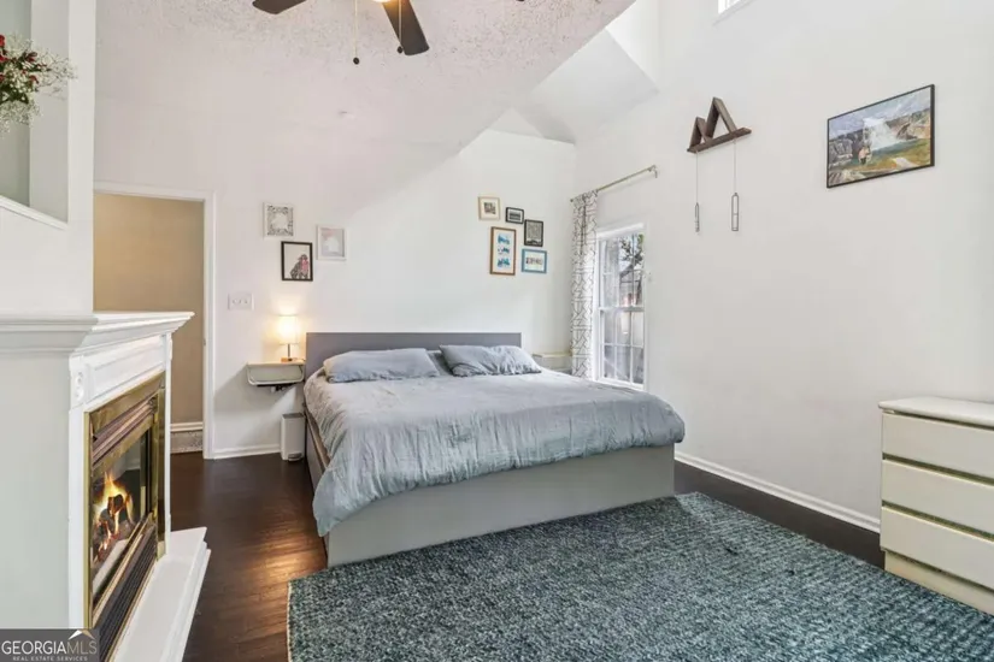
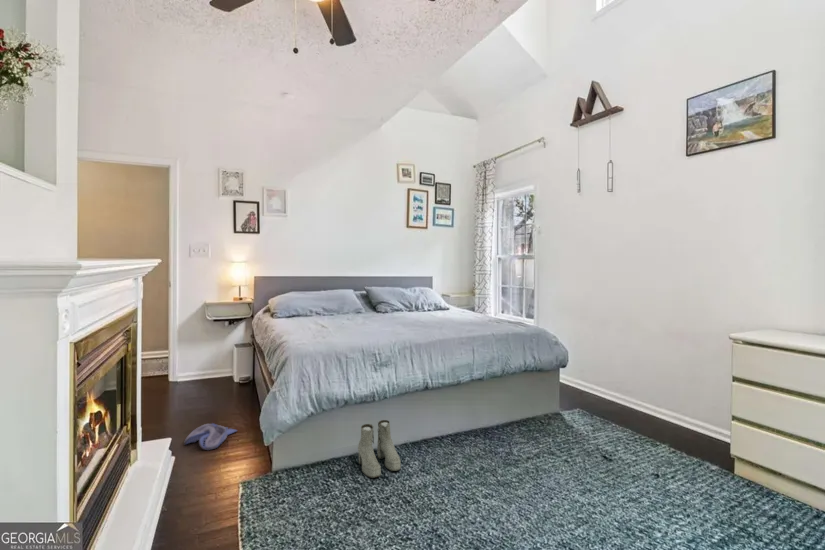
+ dental model [183,422,238,451]
+ boots [357,419,402,479]
